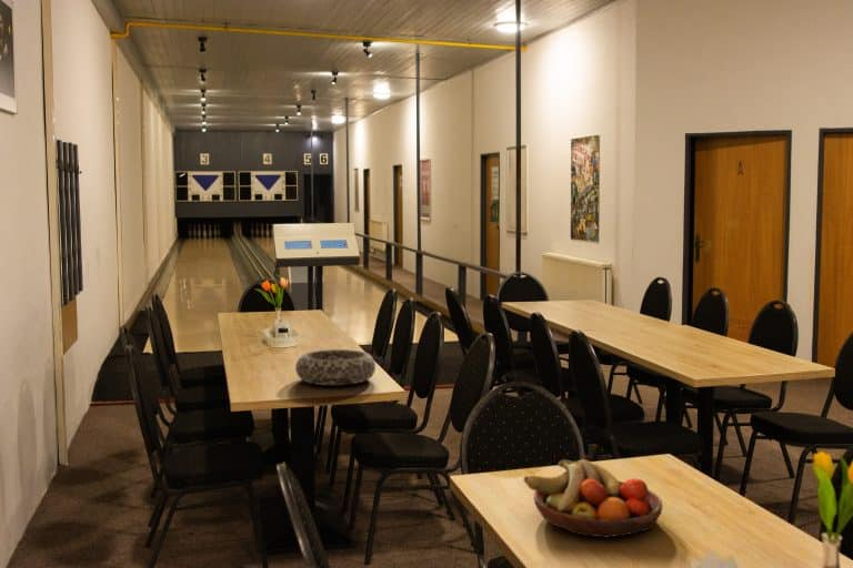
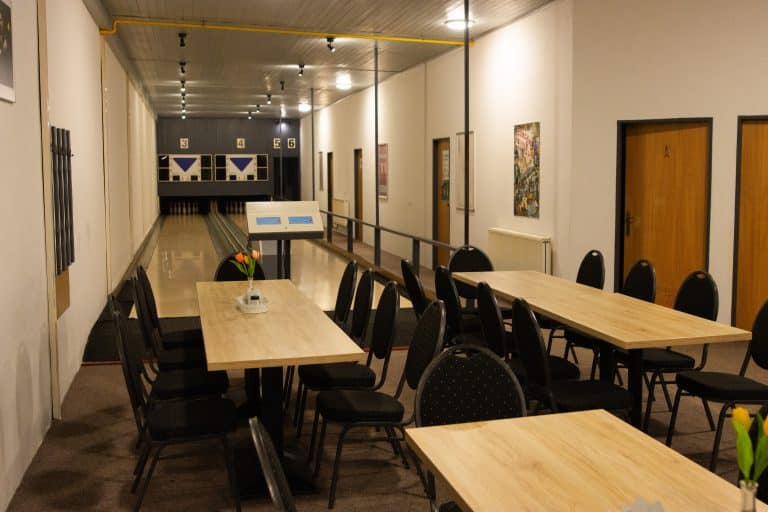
- fruit bowl [523,458,664,539]
- decorative bowl [294,348,377,386]
